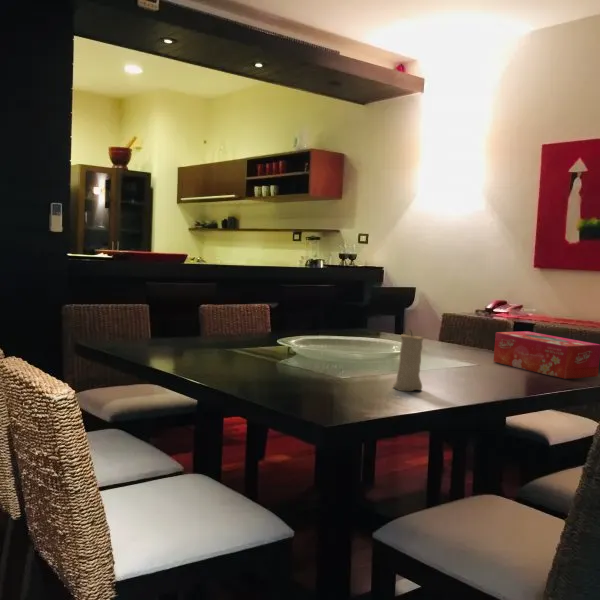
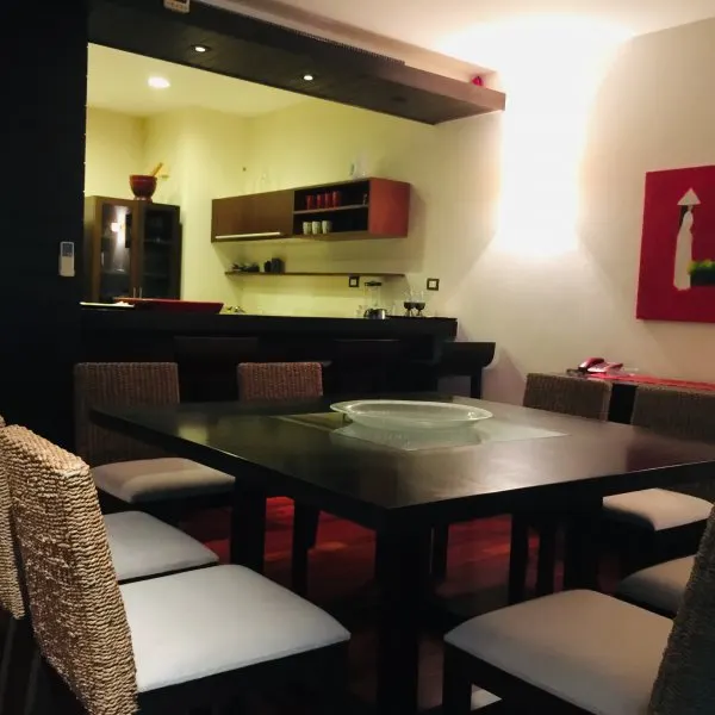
- candle [392,329,424,392]
- tissue box [492,330,600,380]
